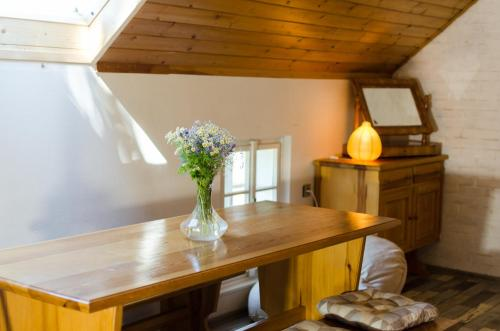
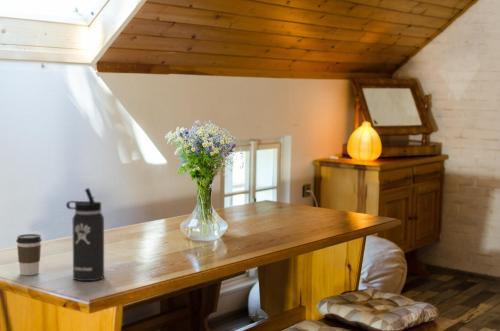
+ thermos bottle [65,187,105,282]
+ coffee cup [15,233,43,276]
